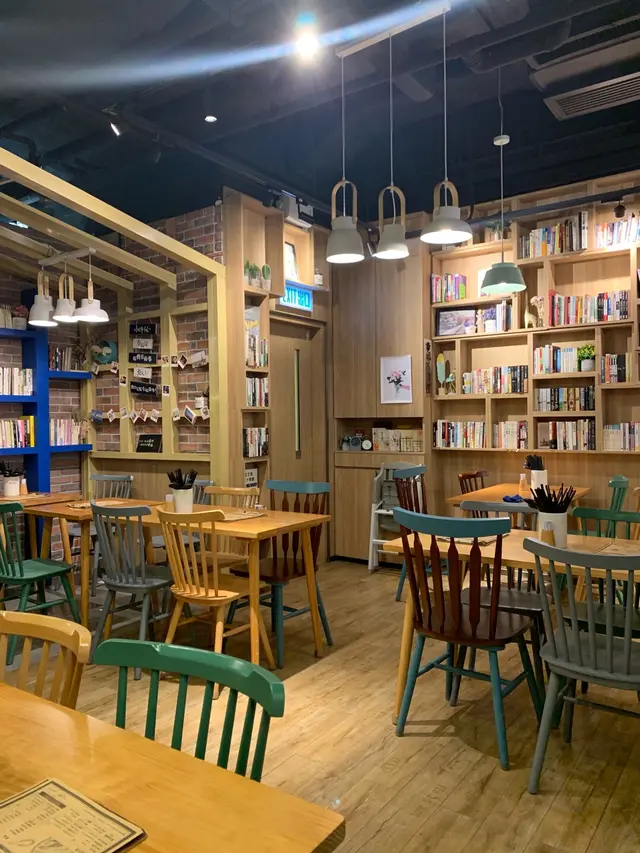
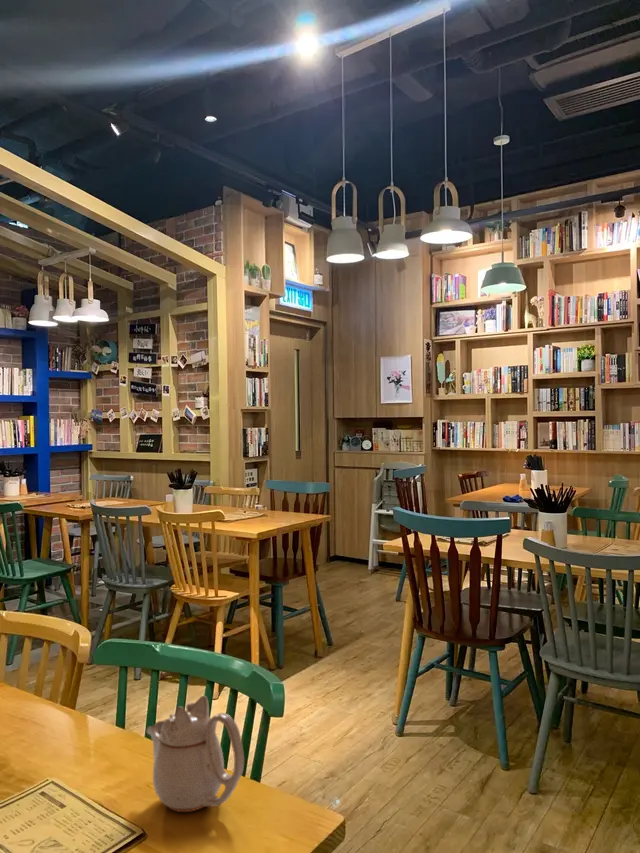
+ teapot [146,694,245,813]
